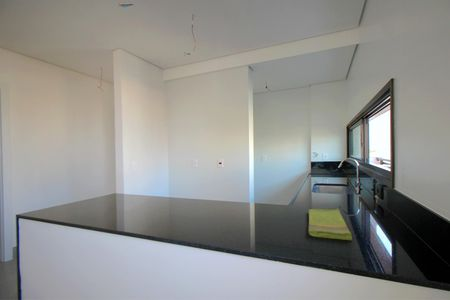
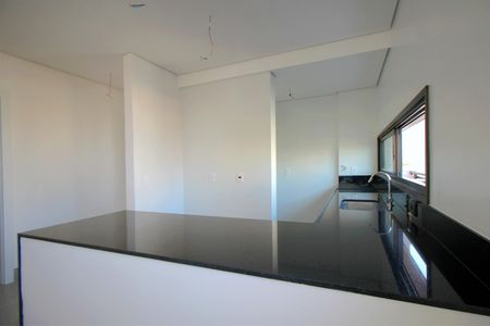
- dish towel [308,208,353,241]
